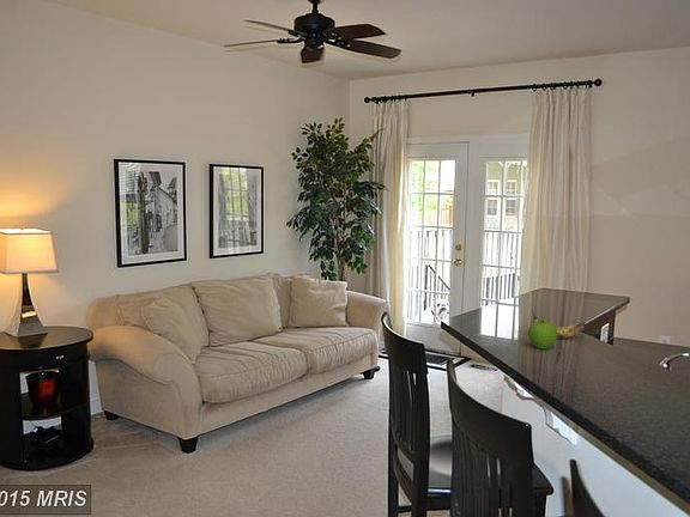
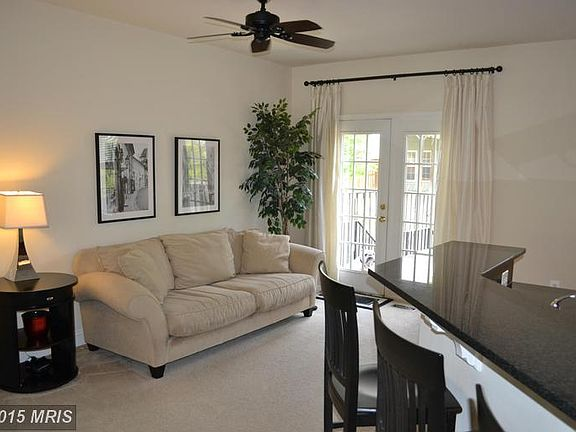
- fruit [527,316,557,349]
- banana [529,306,587,340]
